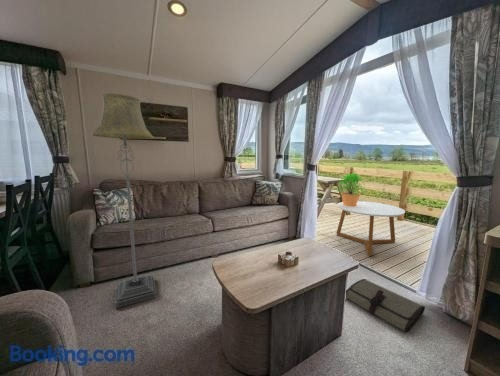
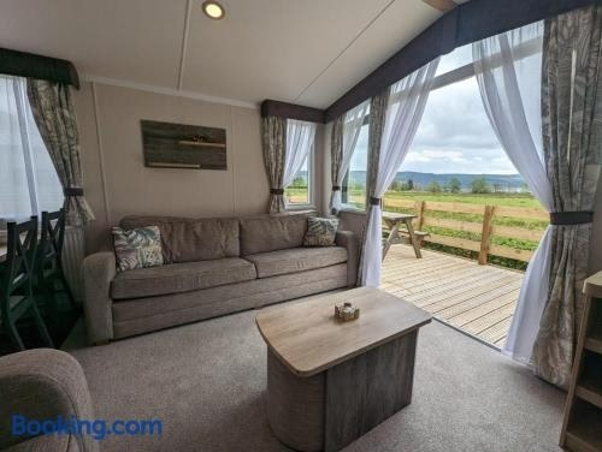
- floor lamp [91,93,157,309]
- tool roll [345,278,426,334]
- potted plant [335,171,365,206]
- coffee table [336,200,406,257]
